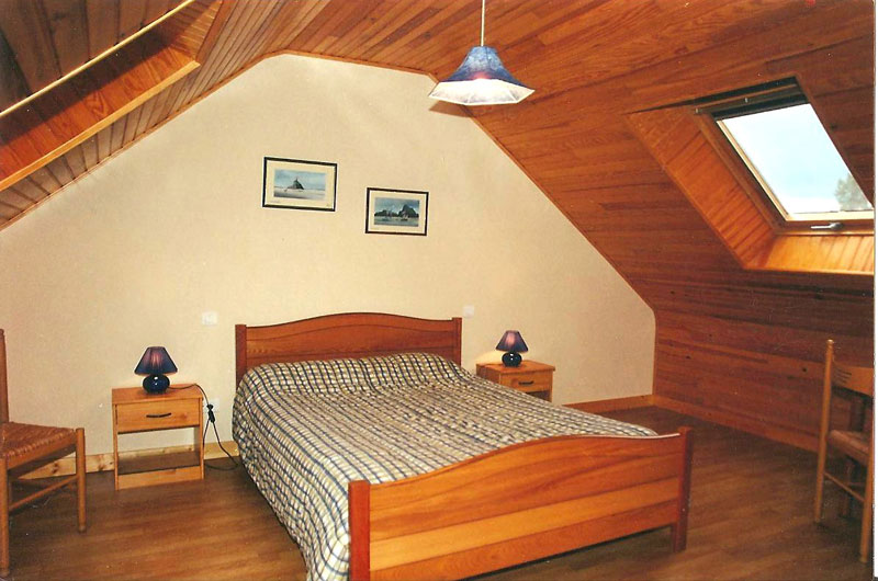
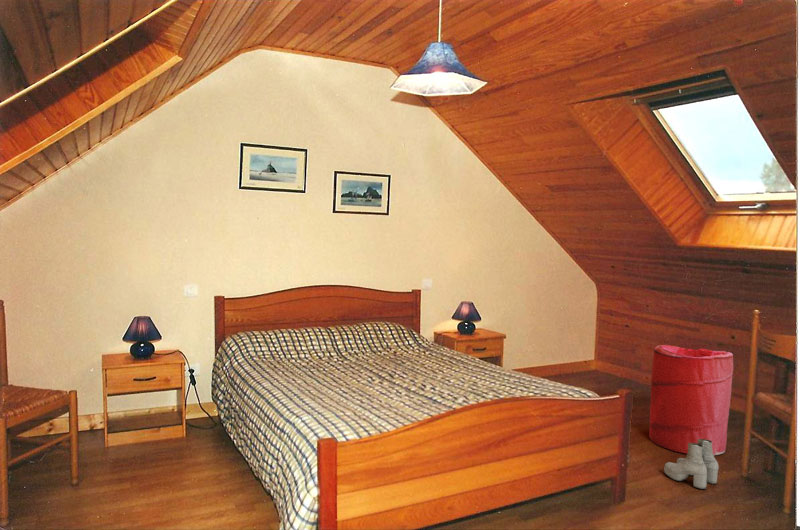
+ boots [663,439,720,490]
+ laundry hamper [648,344,734,456]
